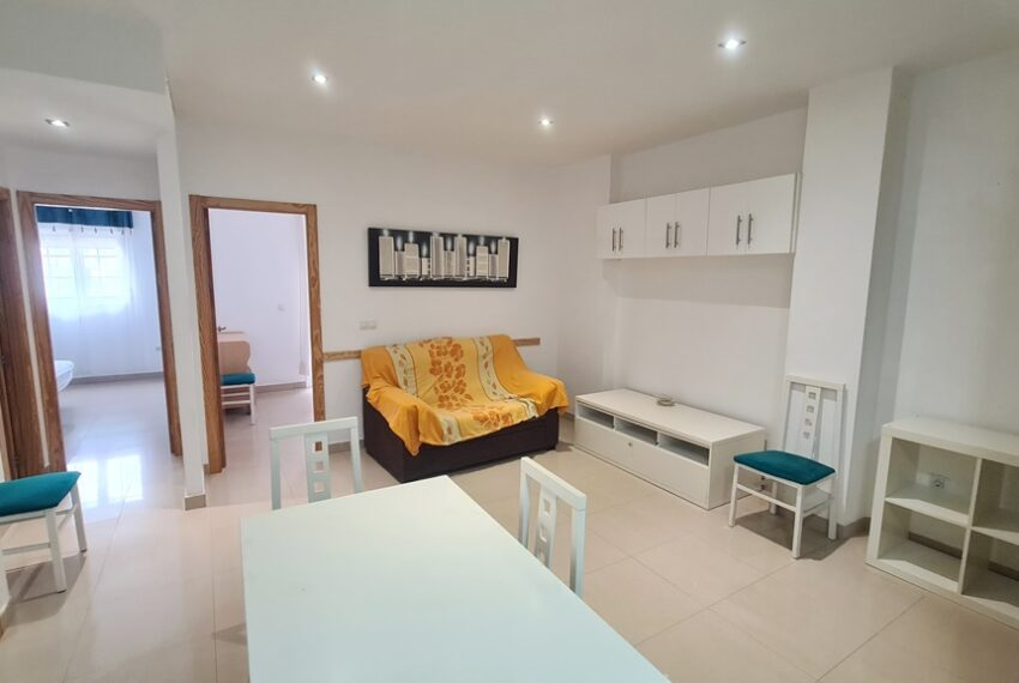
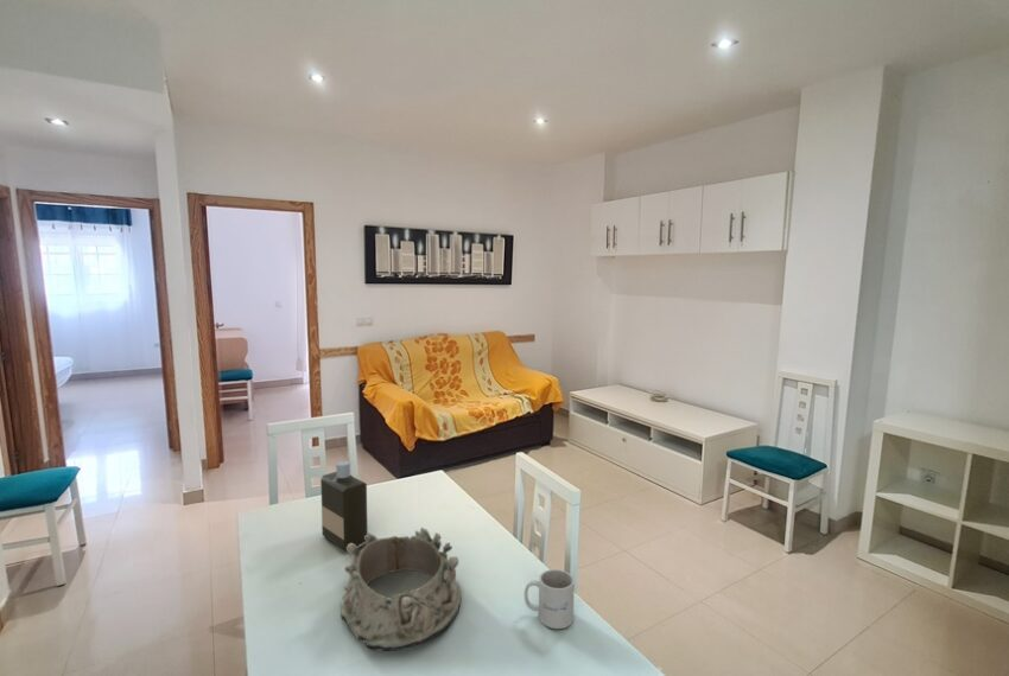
+ bottle [319,460,369,551]
+ mug [523,568,576,630]
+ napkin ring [339,527,462,652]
